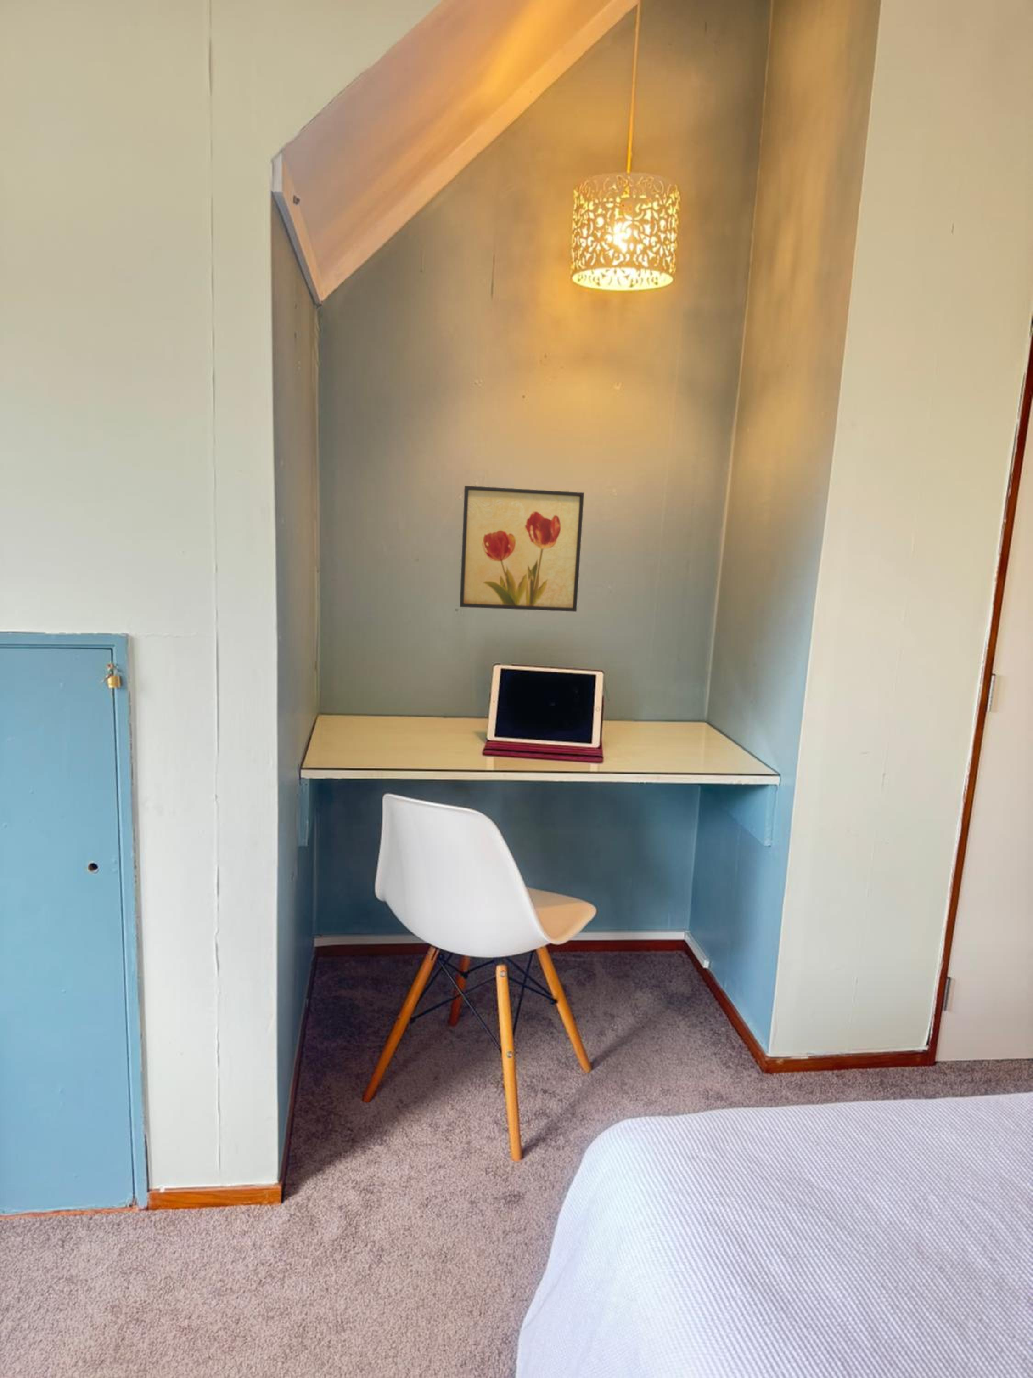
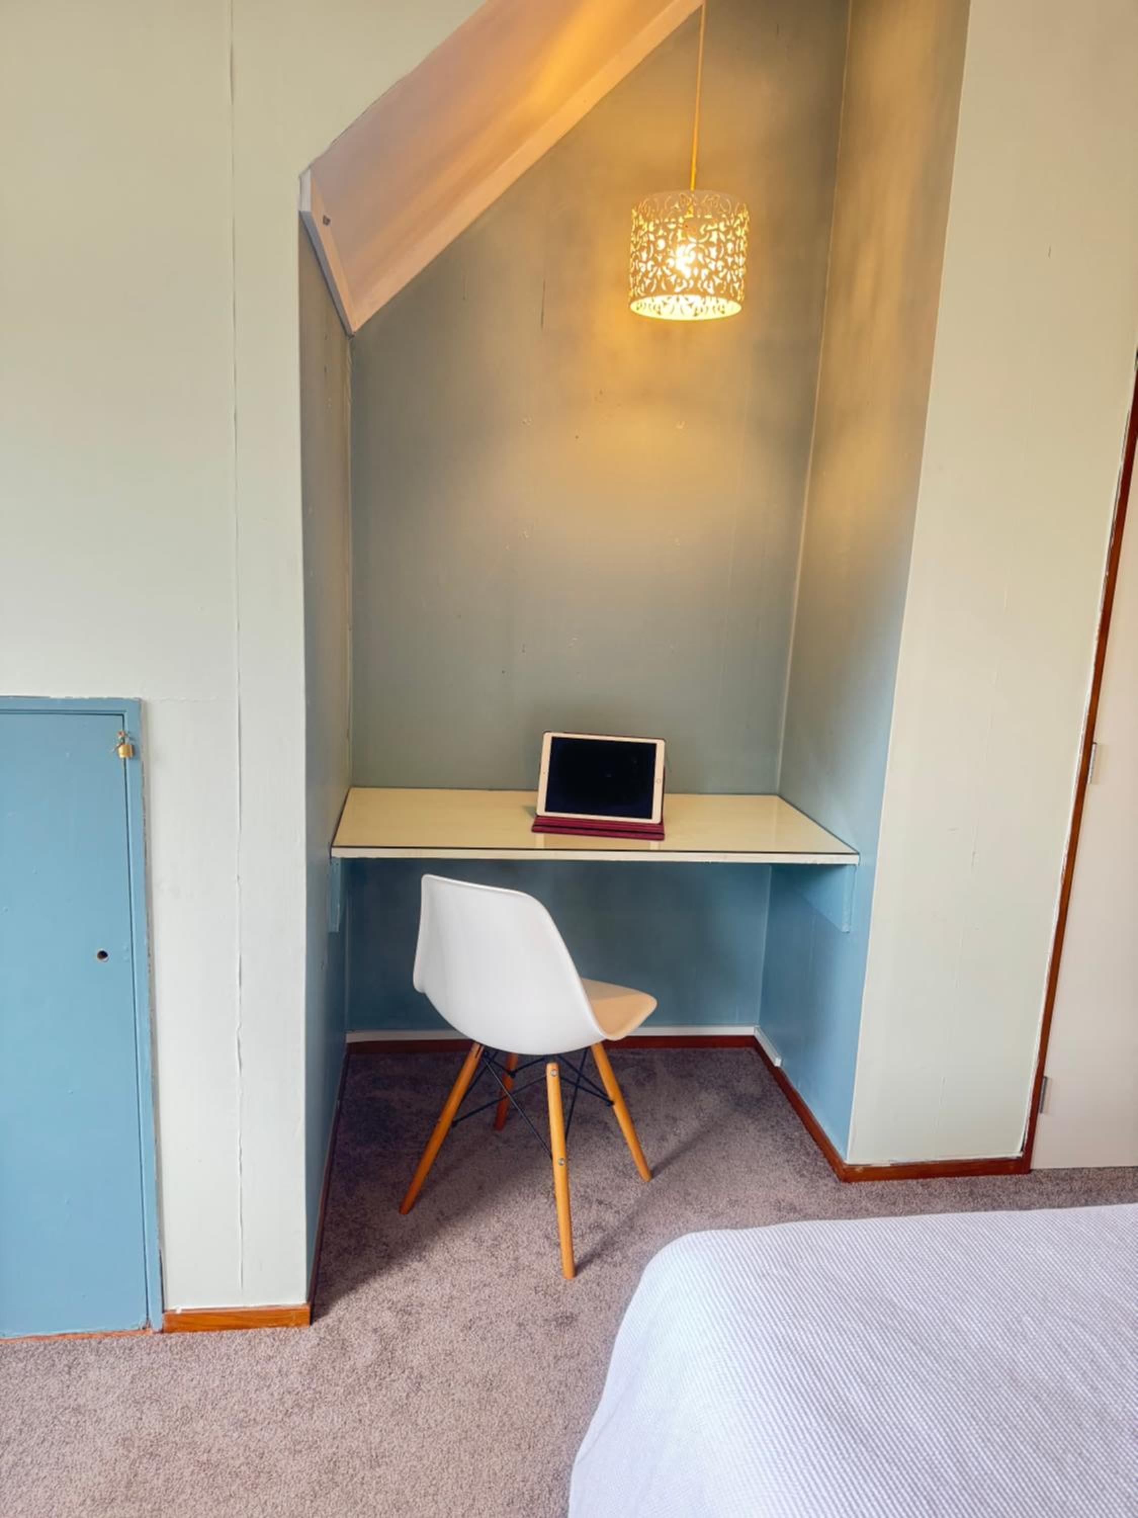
- wall art [459,485,585,612]
